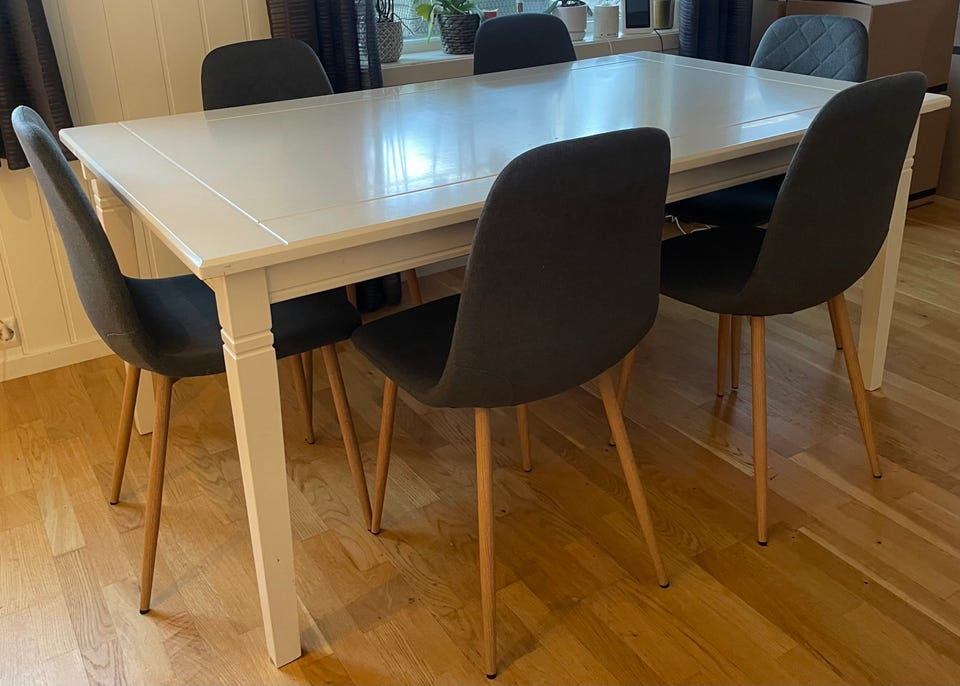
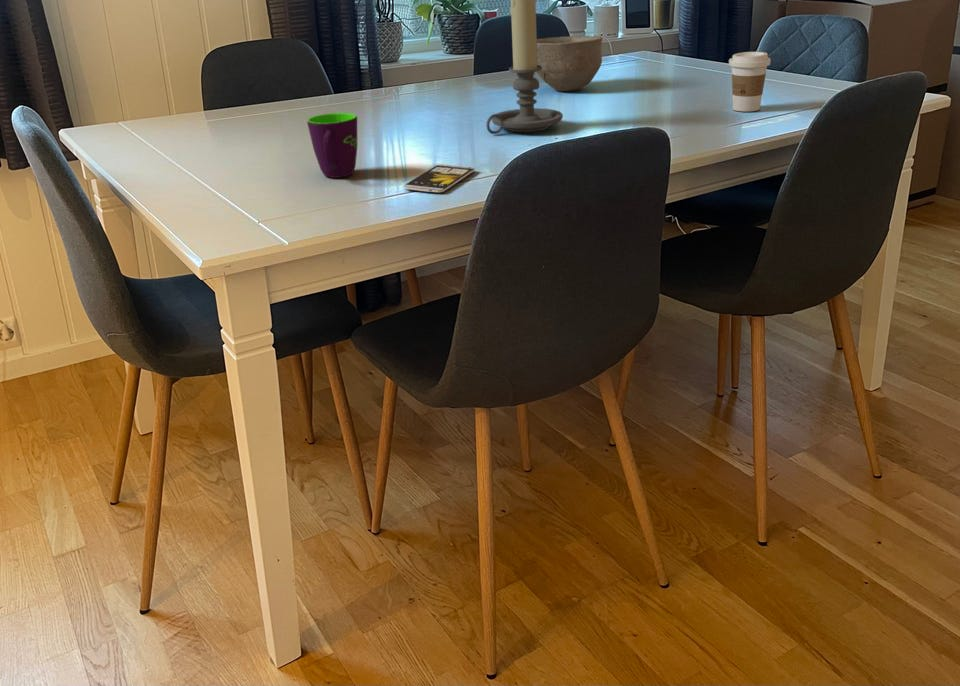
+ mug [306,112,358,179]
+ bowl [536,35,603,92]
+ smartphone [403,163,476,193]
+ candle holder [485,0,564,135]
+ coffee cup [728,51,772,113]
